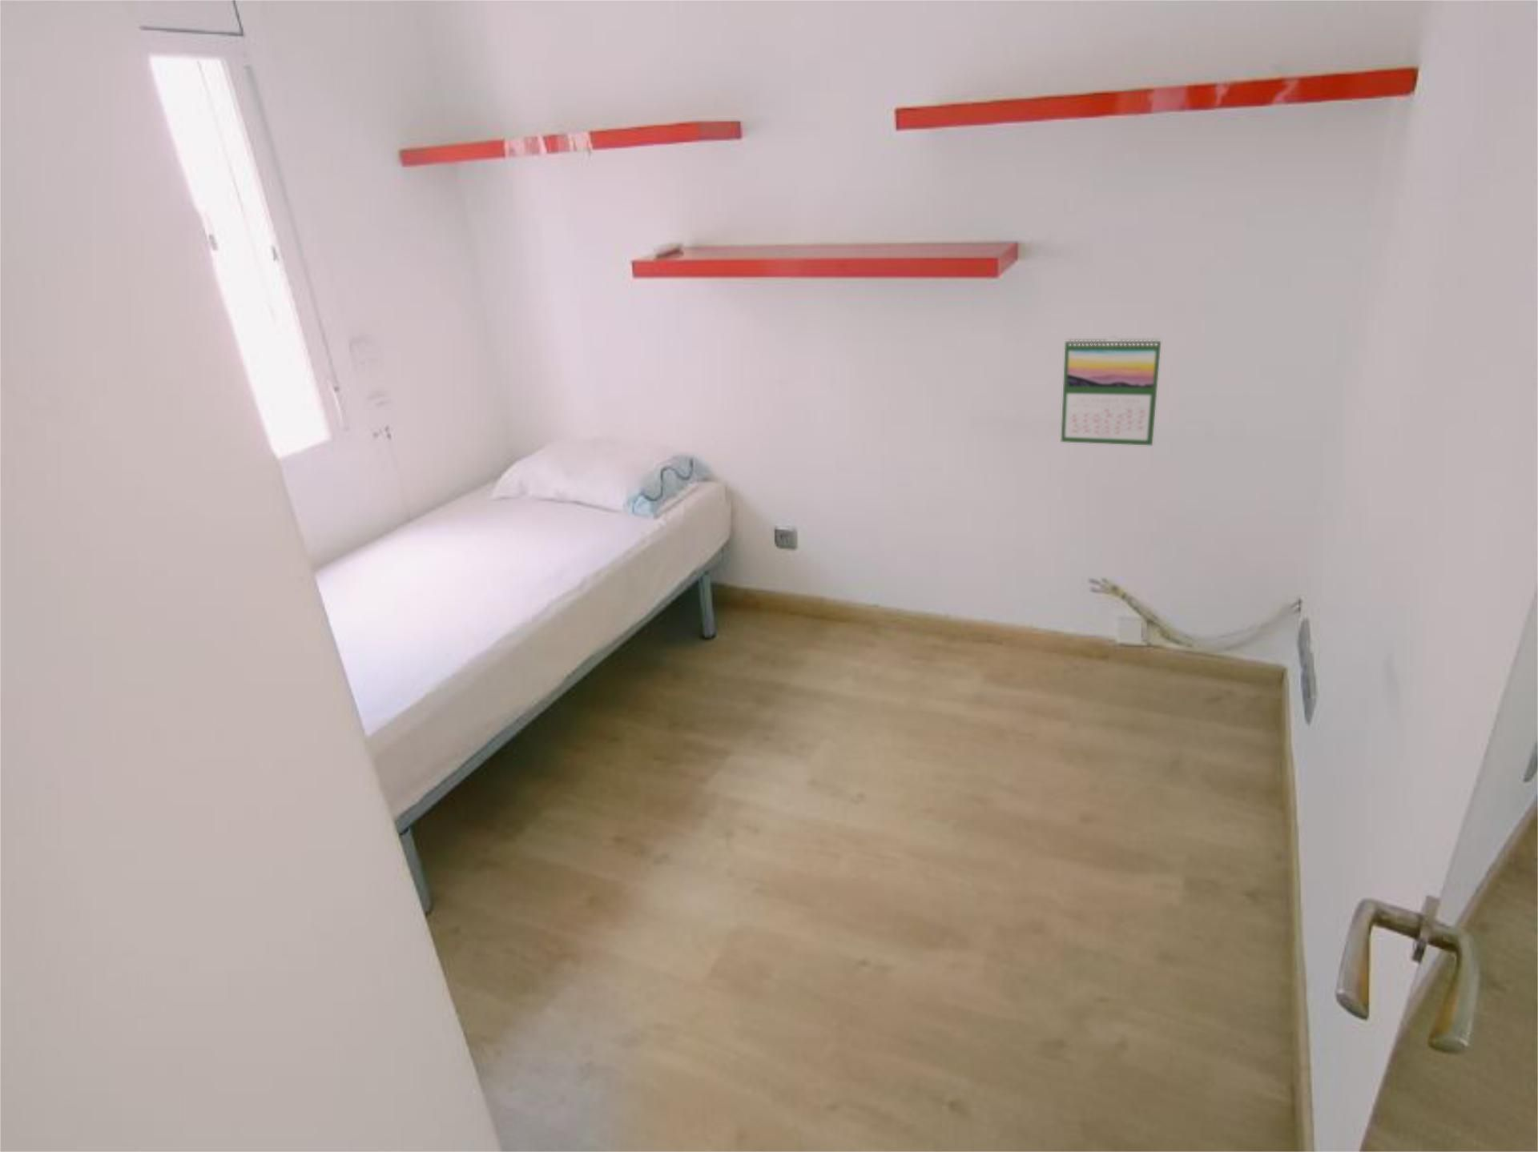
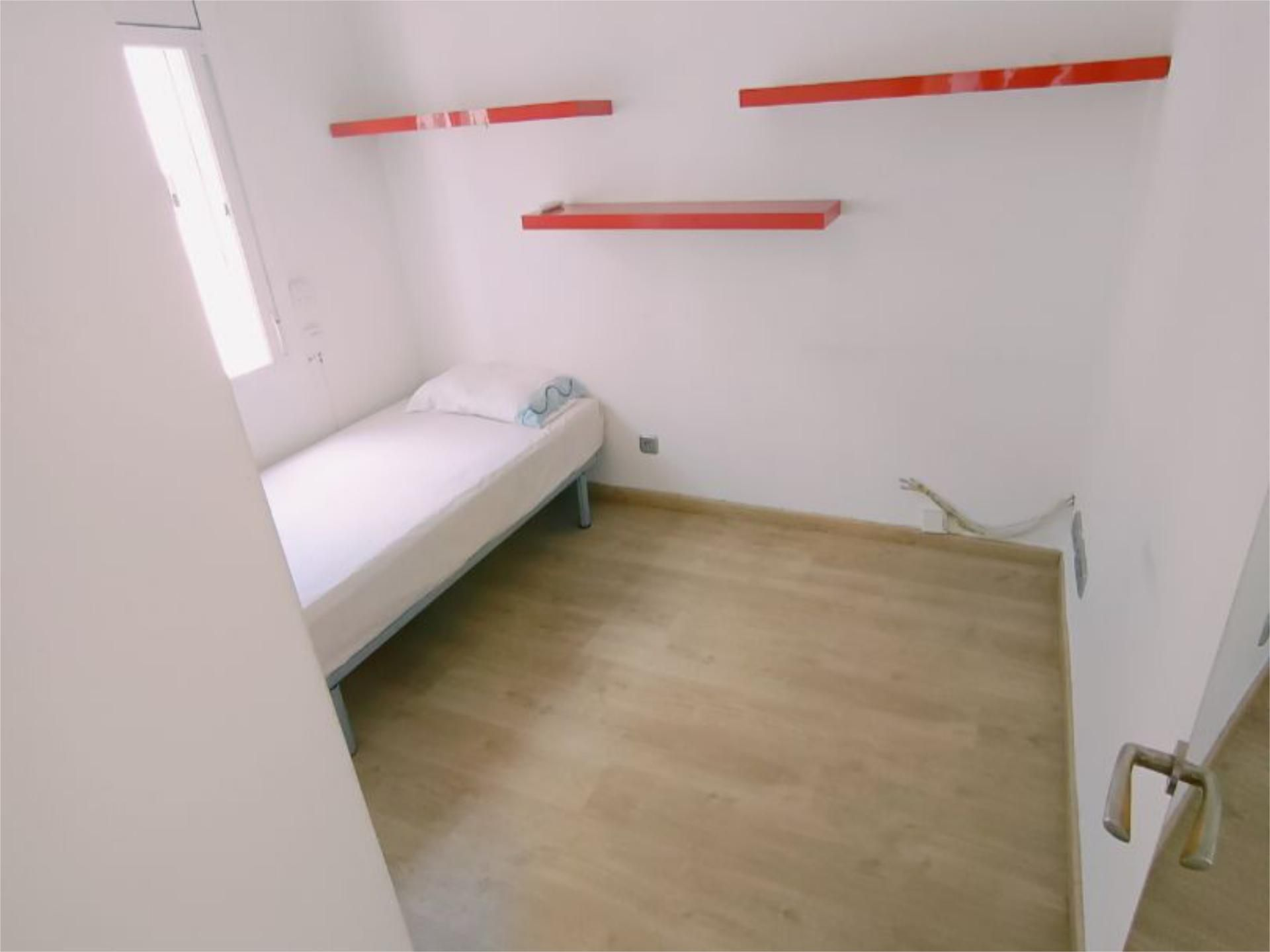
- calendar [1061,335,1163,445]
